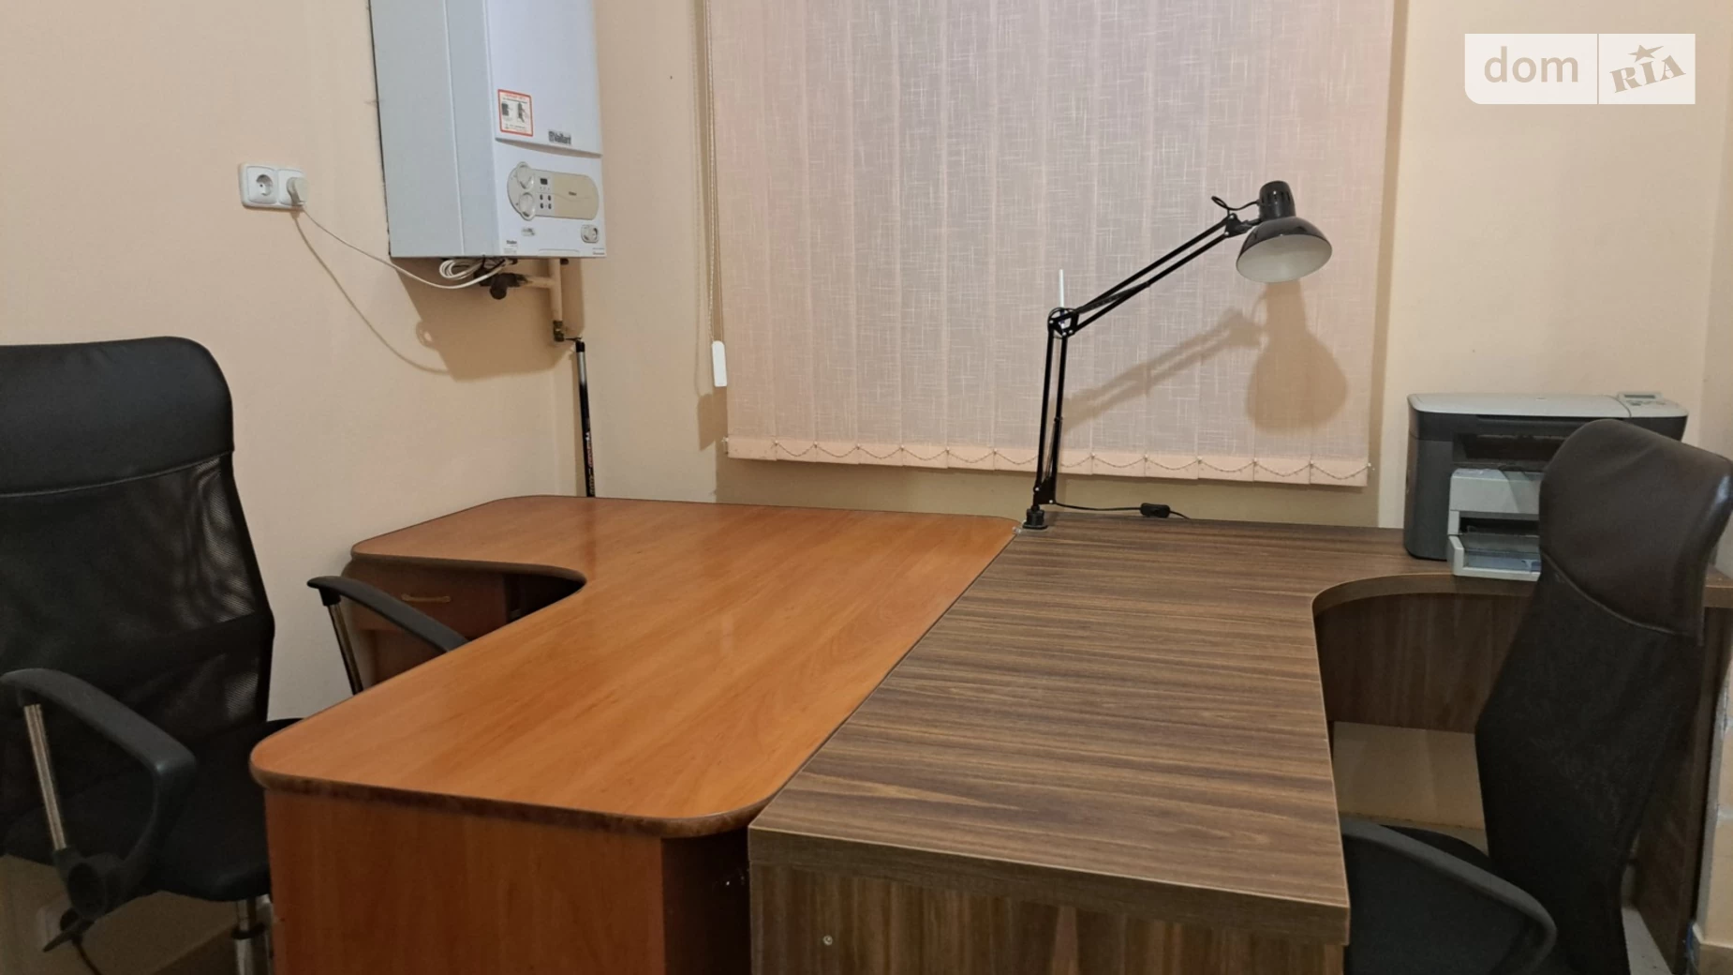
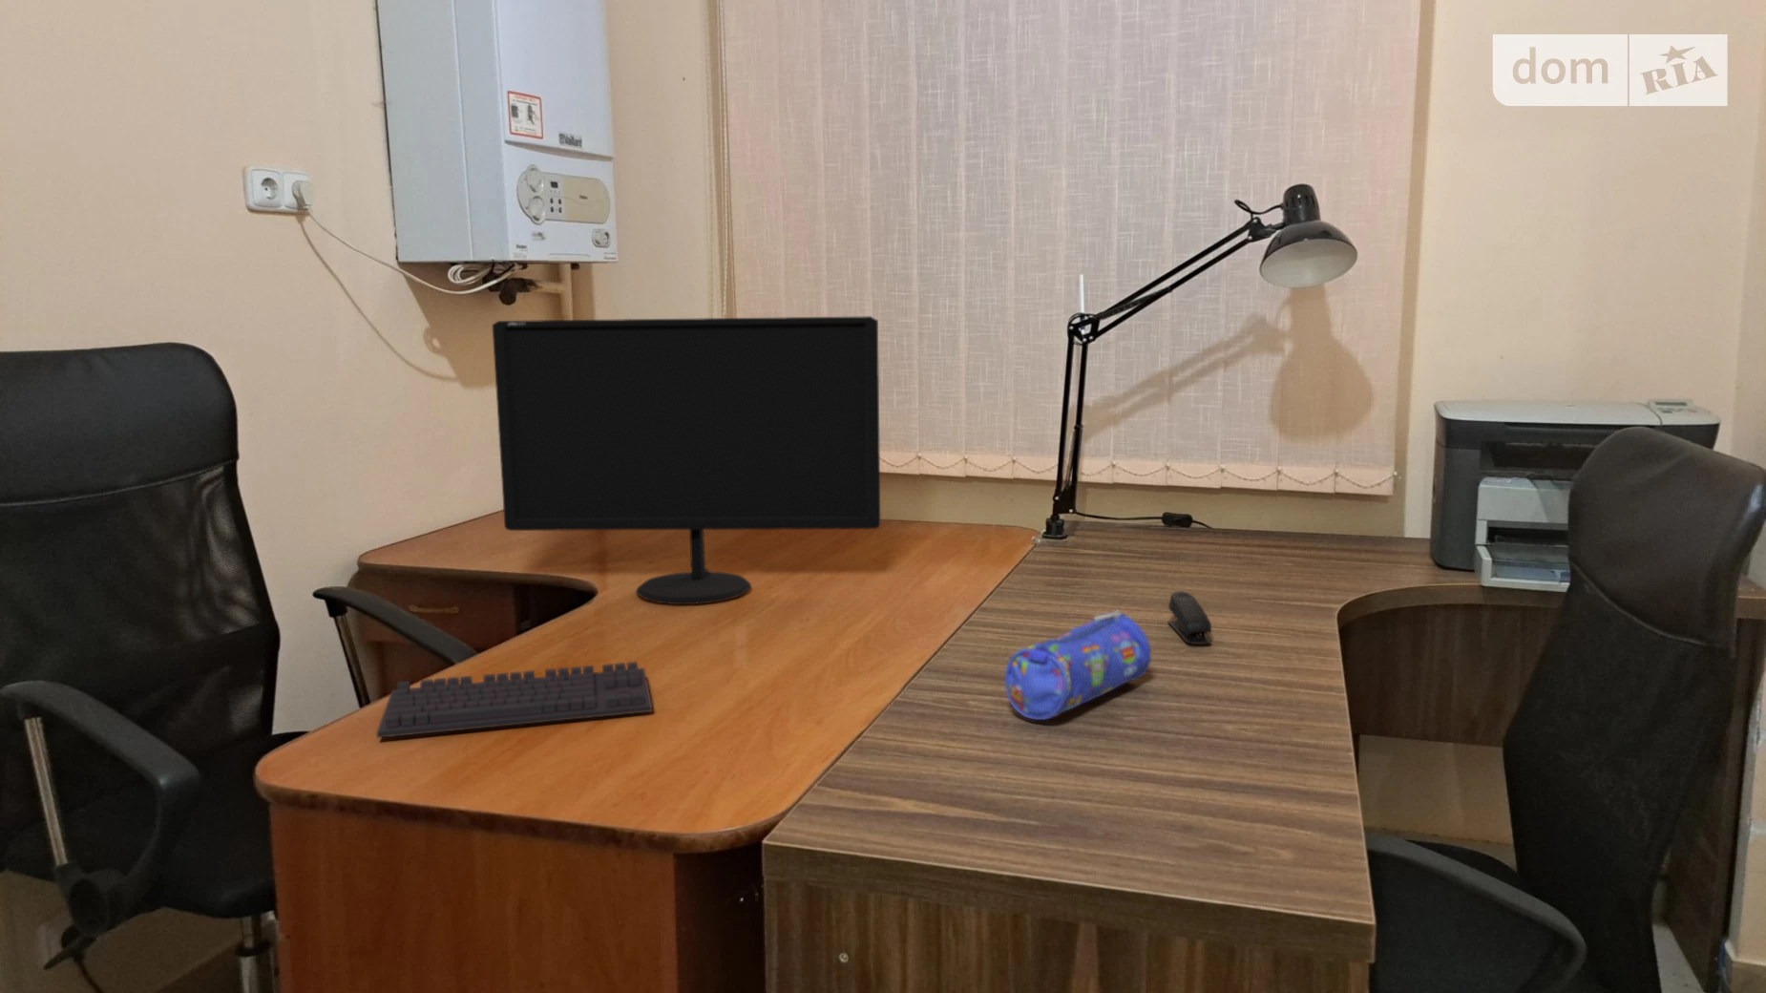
+ stapler [1167,590,1213,645]
+ pencil case [1004,609,1152,721]
+ keyboard [375,661,654,740]
+ computer monitor [491,315,881,605]
